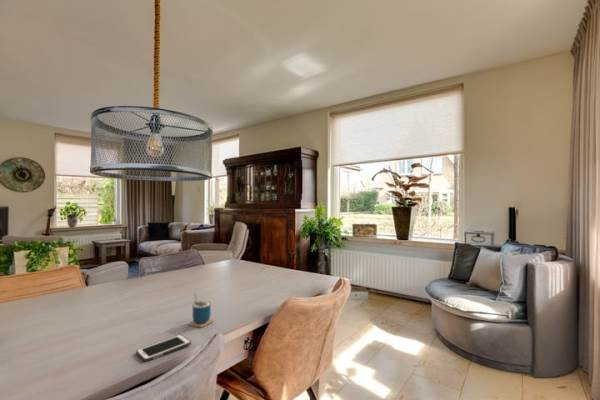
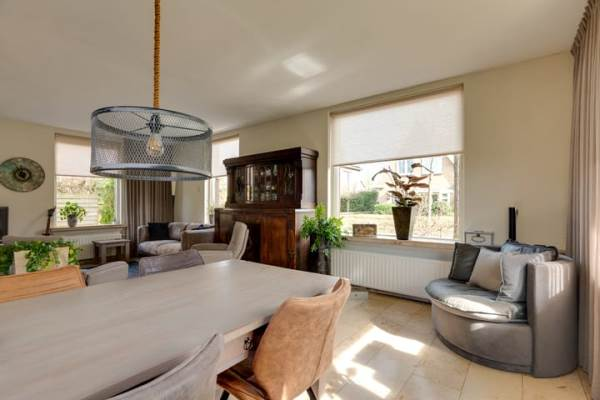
- cell phone [135,334,192,362]
- cup [188,291,214,328]
